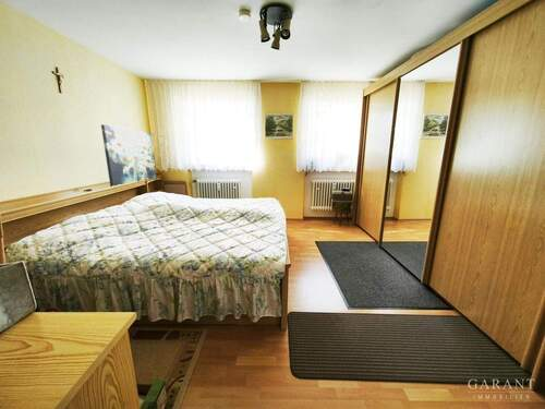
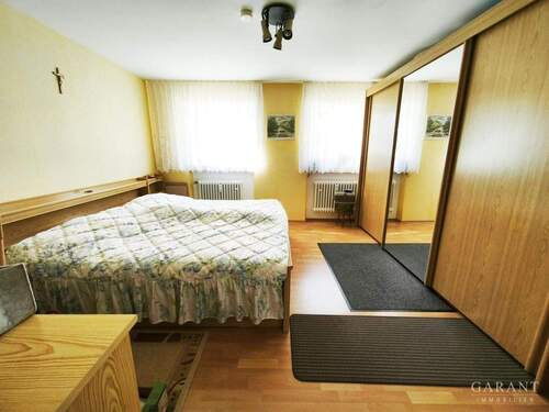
- wall art [100,124,157,188]
